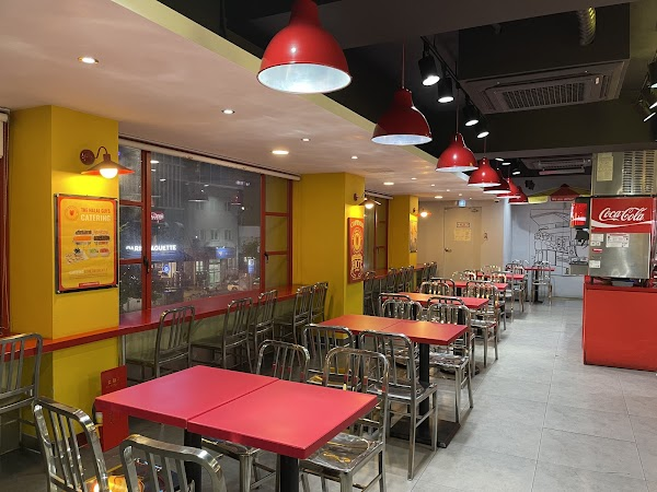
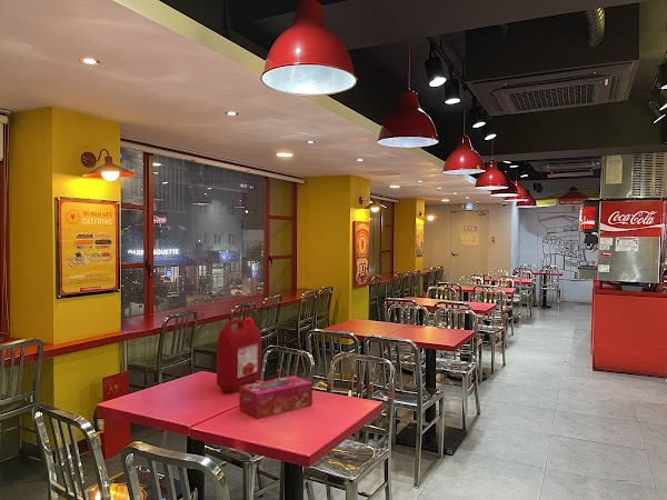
+ tissue box [238,374,313,420]
+ ketchup jug [216,317,262,393]
